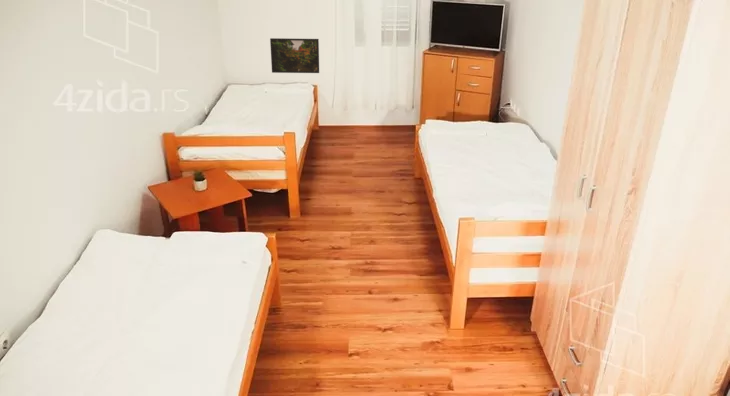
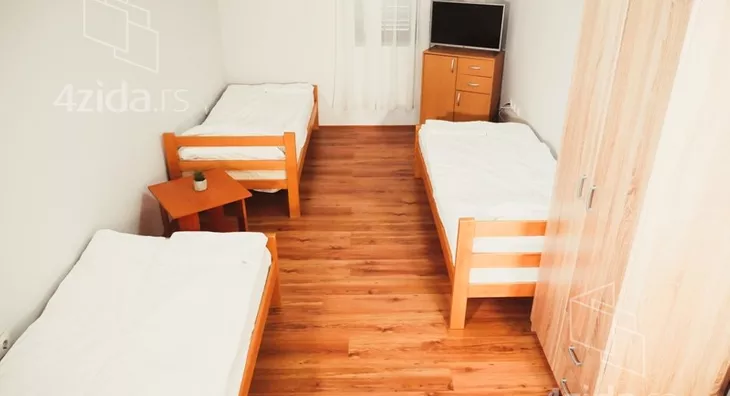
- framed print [269,37,320,74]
